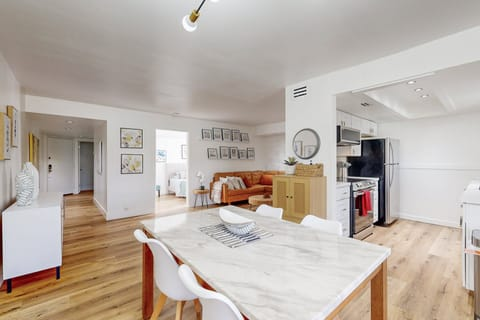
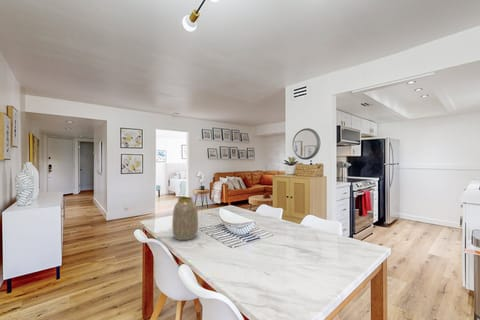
+ vase [171,196,199,241]
